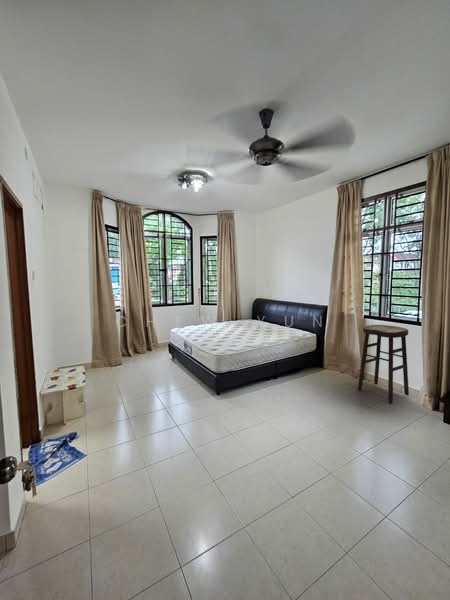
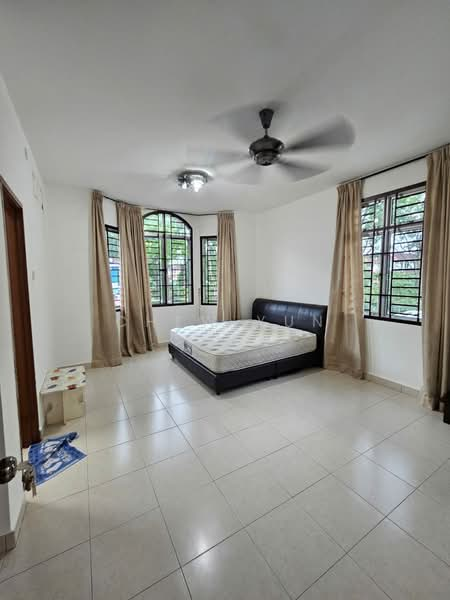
- stool [357,324,410,404]
